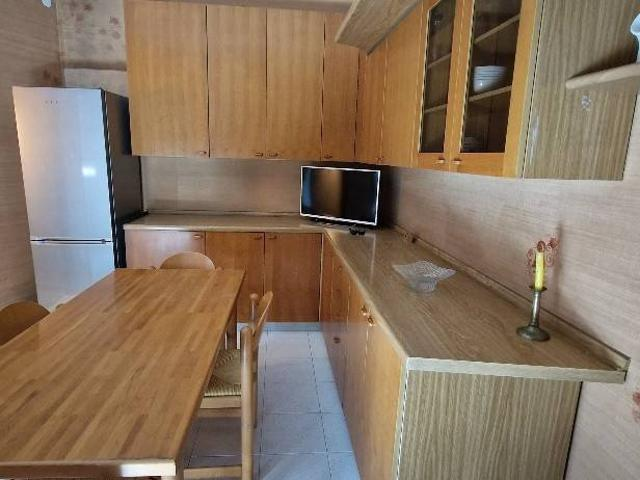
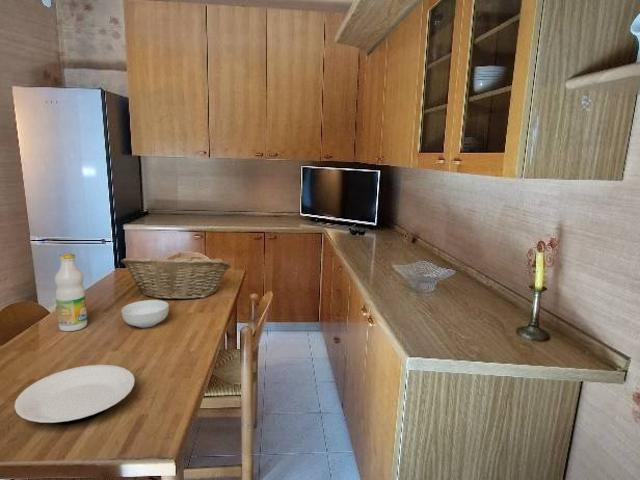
+ plate [14,364,136,425]
+ bottle [54,253,88,332]
+ cereal bowl [121,299,170,329]
+ fruit basket [120,251,232,301]
